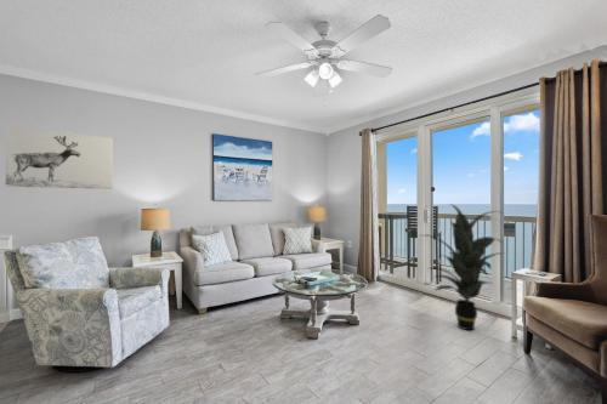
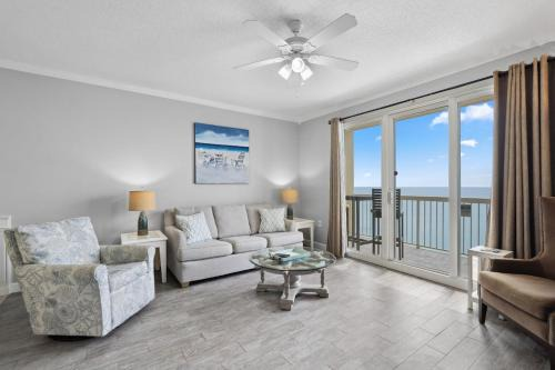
- wall art [4,125,114,190]
- indoor plant [420,203,506,331]
